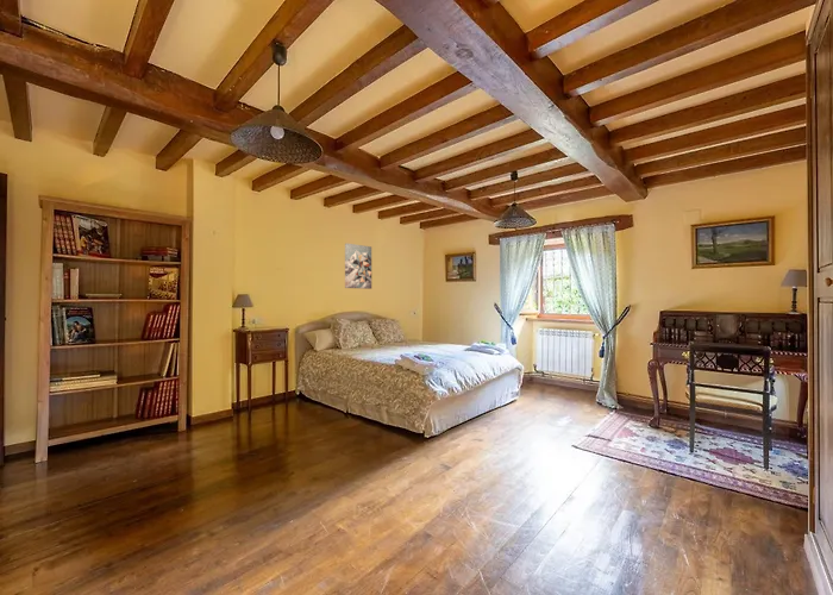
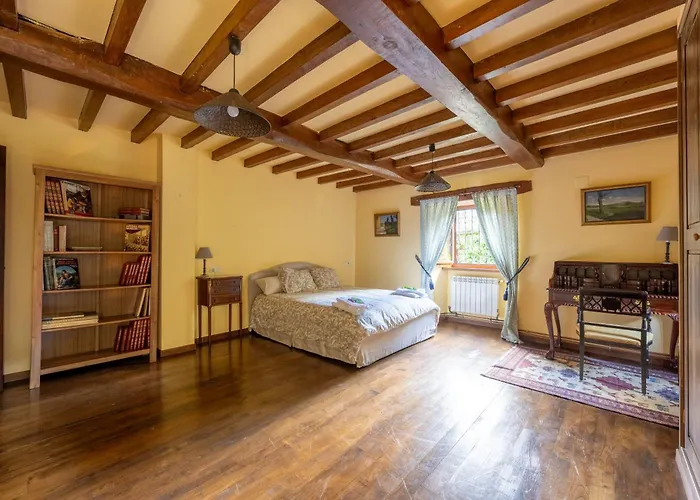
- wall art [344,243,372,290]
